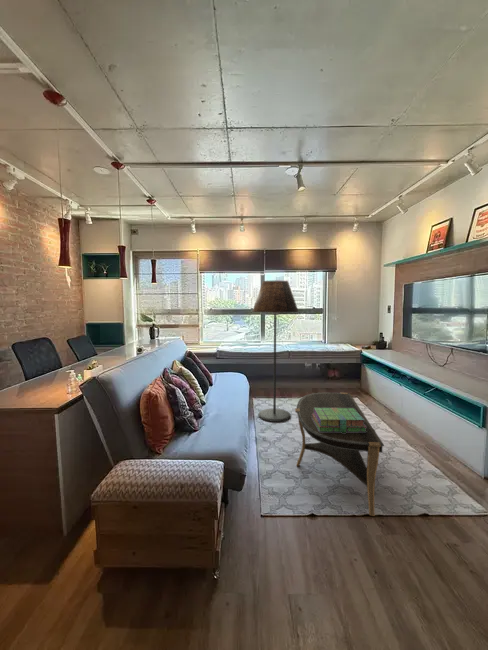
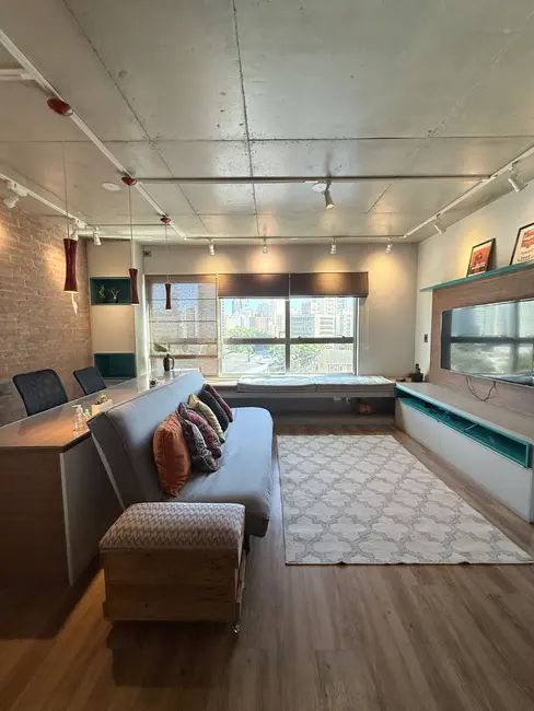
- coffee table [294,392,385,517]
- stack of books [312,408,366,433]
- floor lamp [251,280,300,423]
